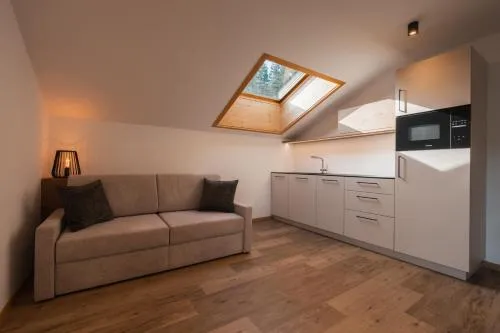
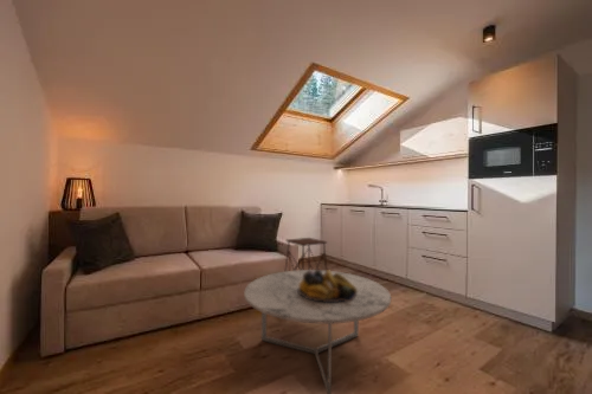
+ coffee table [243,269,392,394]
+ side table [284,237,328,272]
+ fruit bowl [297,269,358,302]
